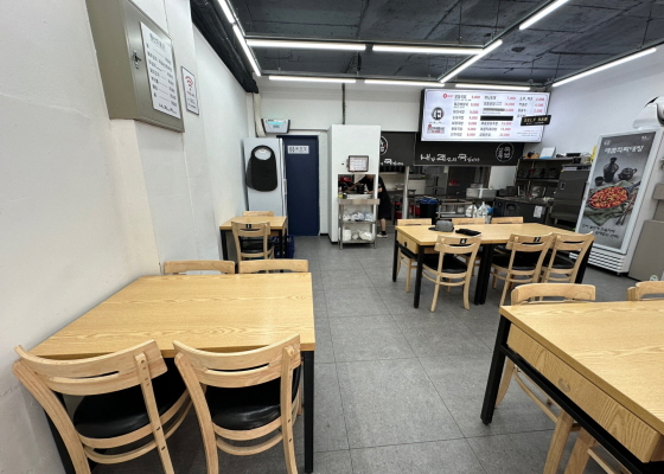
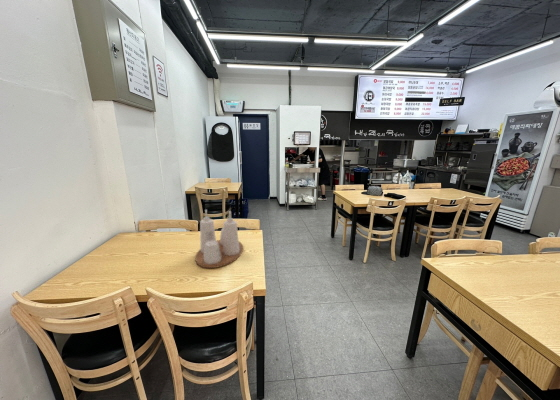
+ condiment set [194,209,244,269]
